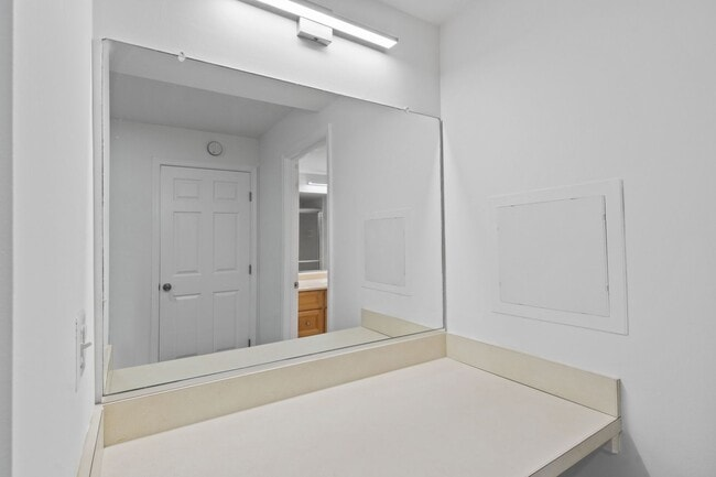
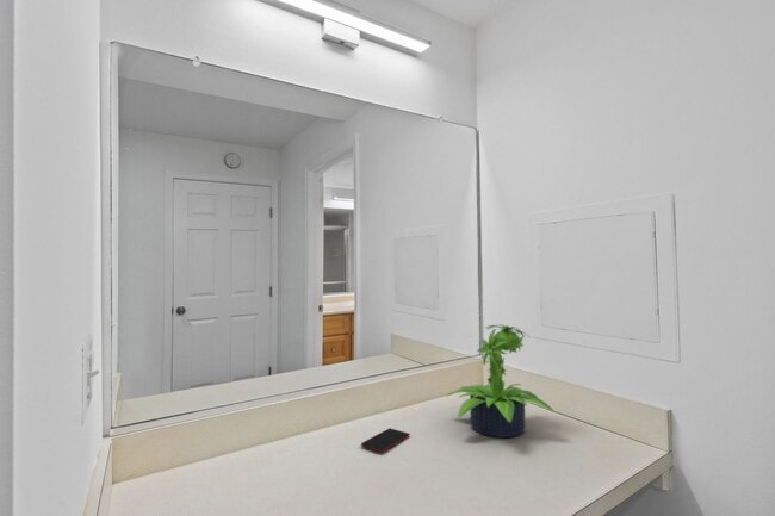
+ smartphone [360,427,411,453]
+ potted plant [446,323,554,439]
